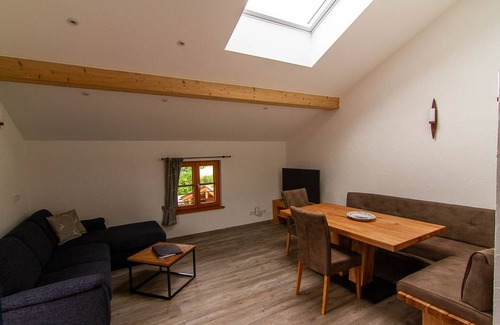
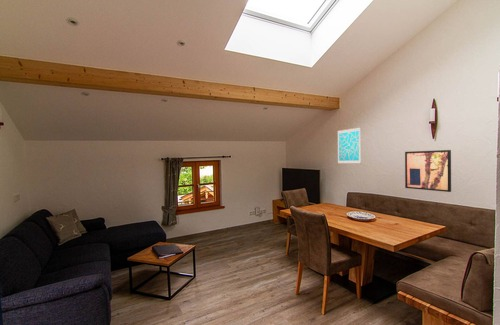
+ wall art [404,149,452,193]
+ wall art [337,126,361,165]
